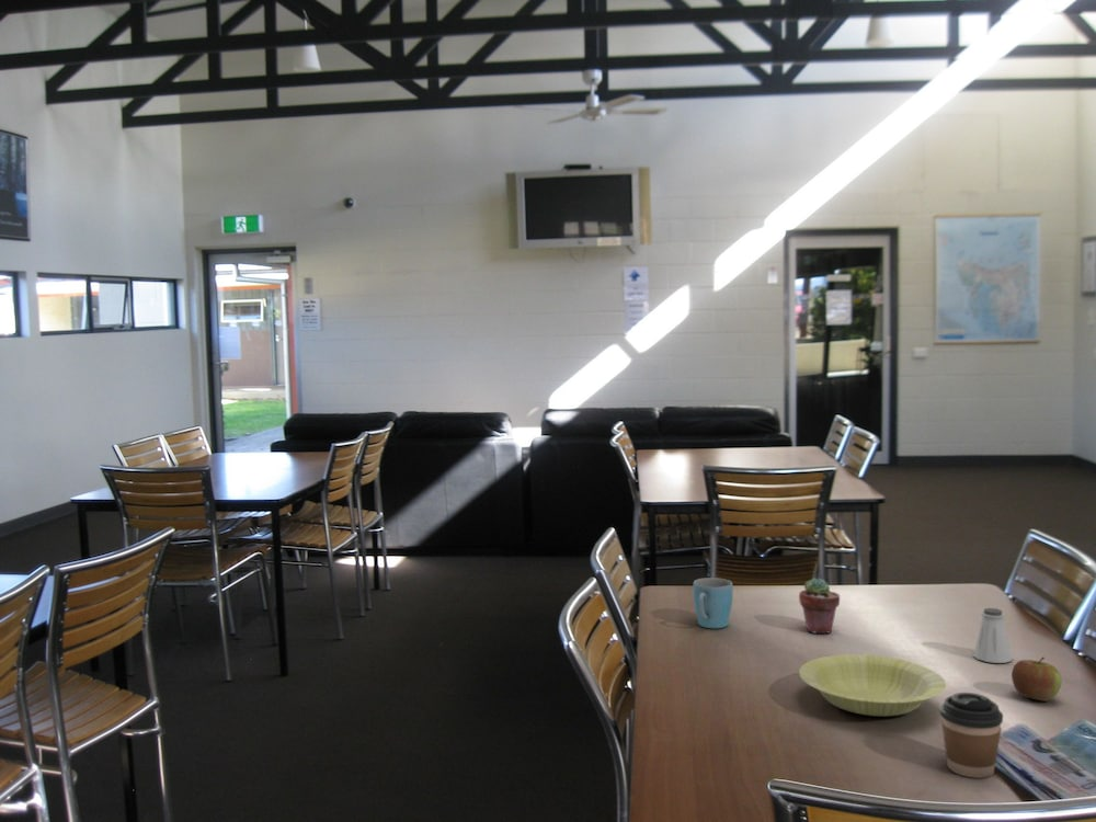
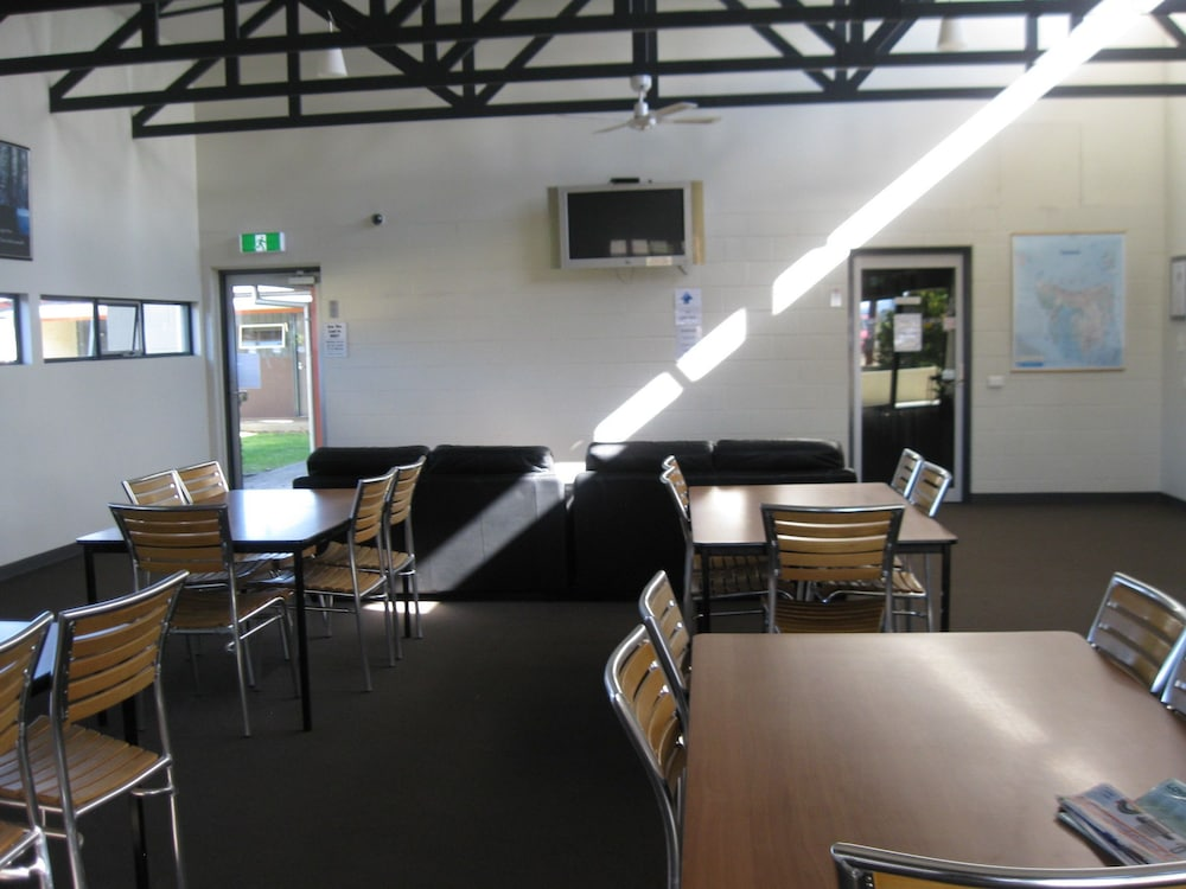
- apple [1011,655,1063,703]
- saltshaker [972,607,1013,664]
- potted succulent [798,576,841,635]
- coffee cup [939,692,1004,779]
- mug [693,576,734,629]
- bowl [798,653,947,717]
